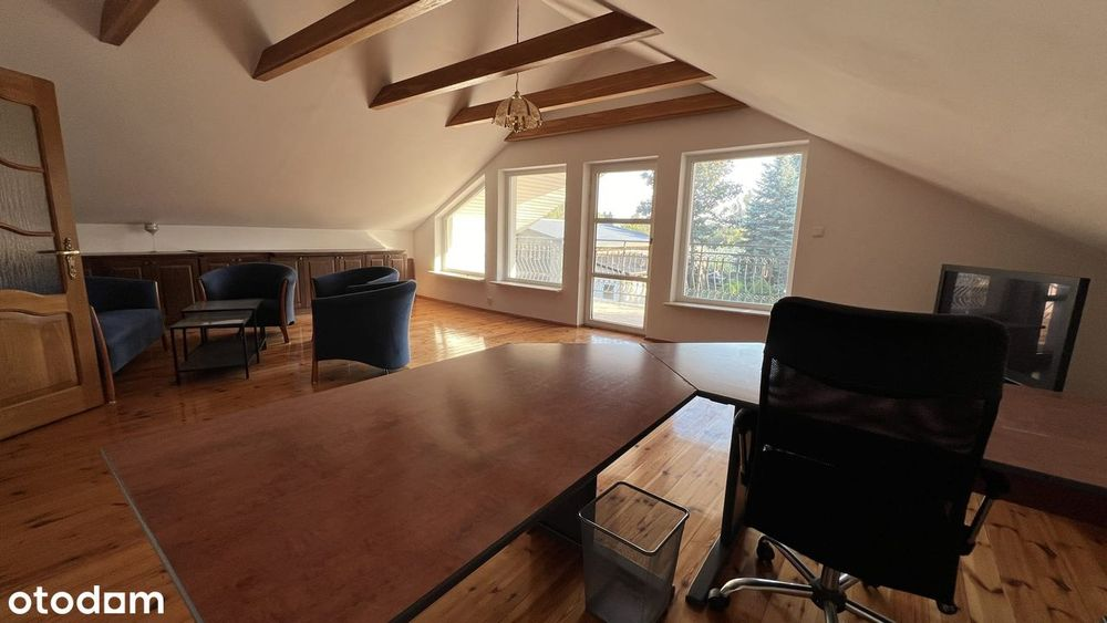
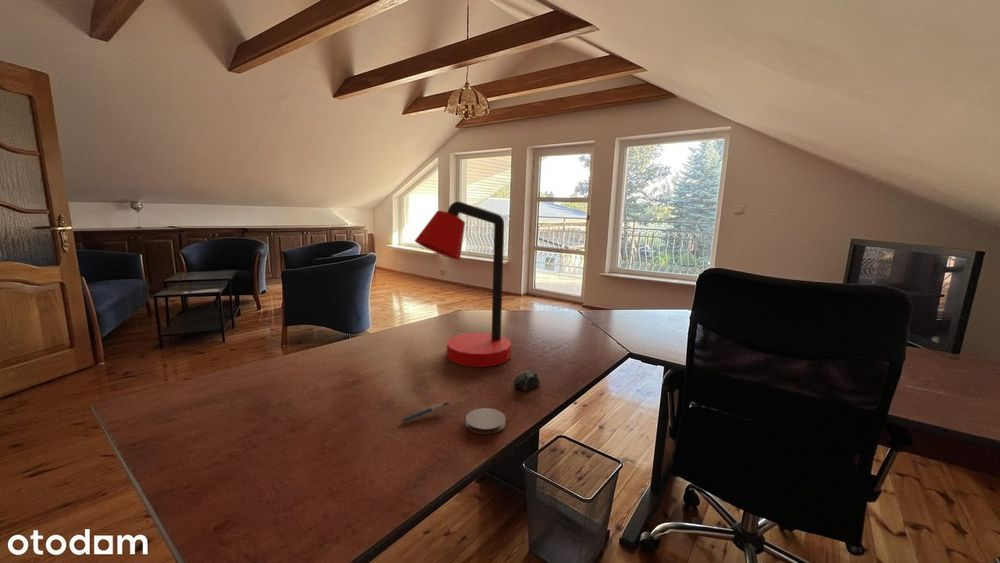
+ desk lamp [414,201,512,368]
+ coaster [464,407,507,435]
+ computer mouse [513,370,541,392]
+ pen [400,401,452,422]
